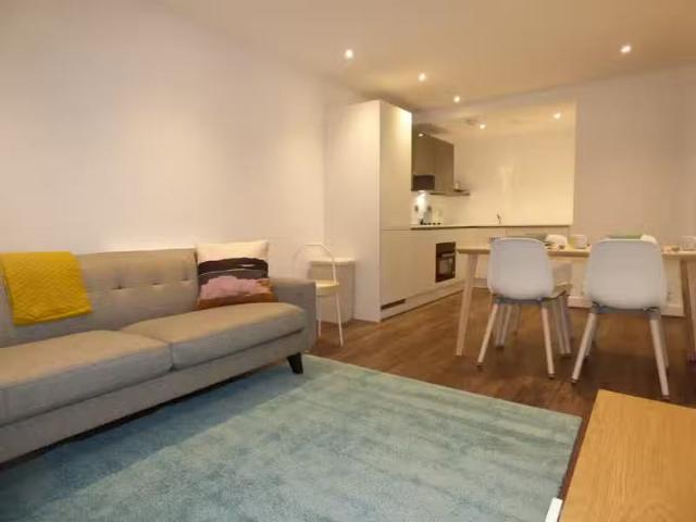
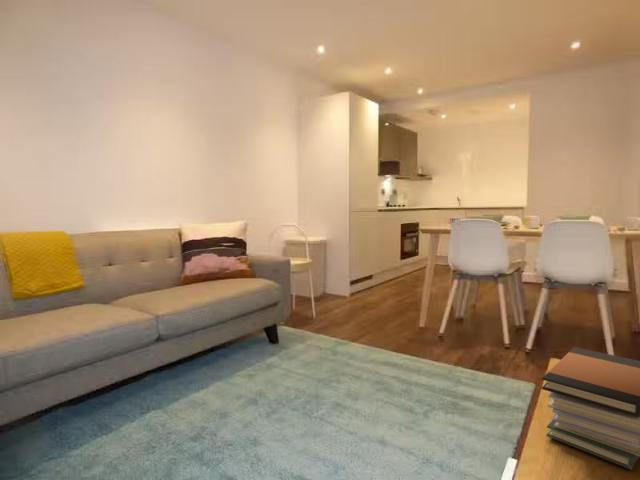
+ book stack [541,346,640,471]
